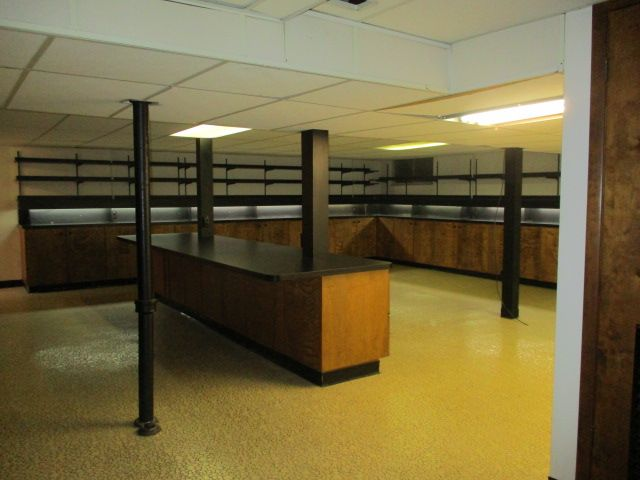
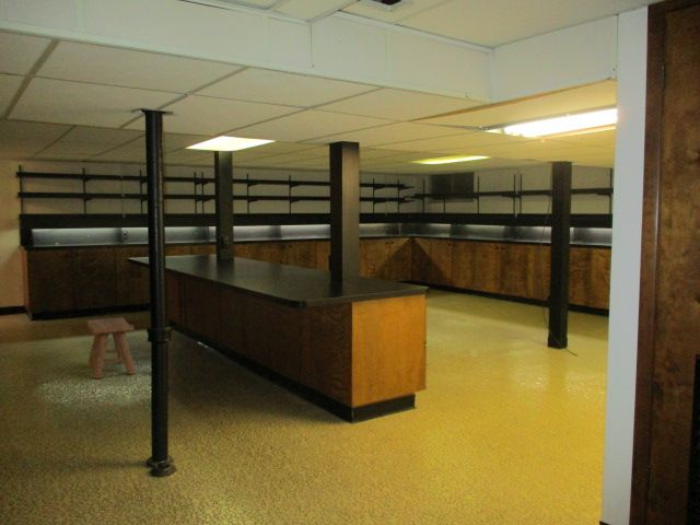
+ stool [86,316,137,380]
